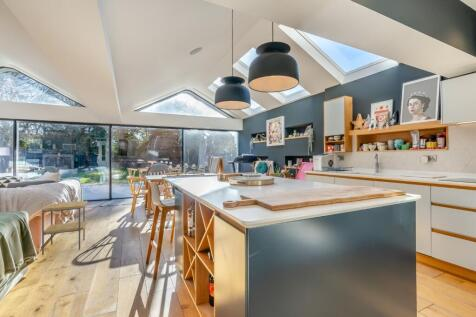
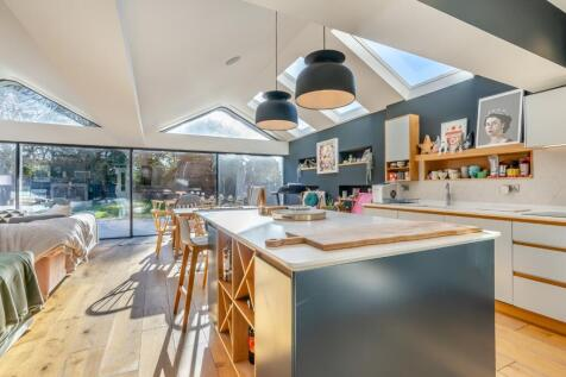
- side table [41,200,89,256]
